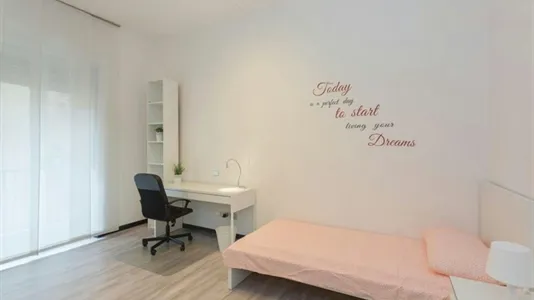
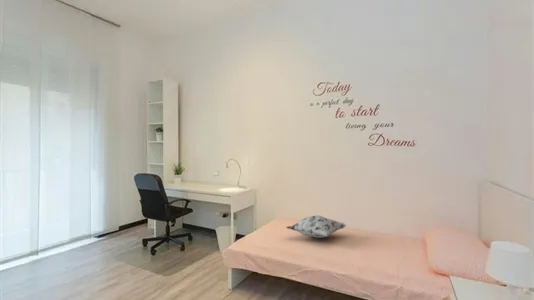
+ decorative pillow [285,214,348,239]
